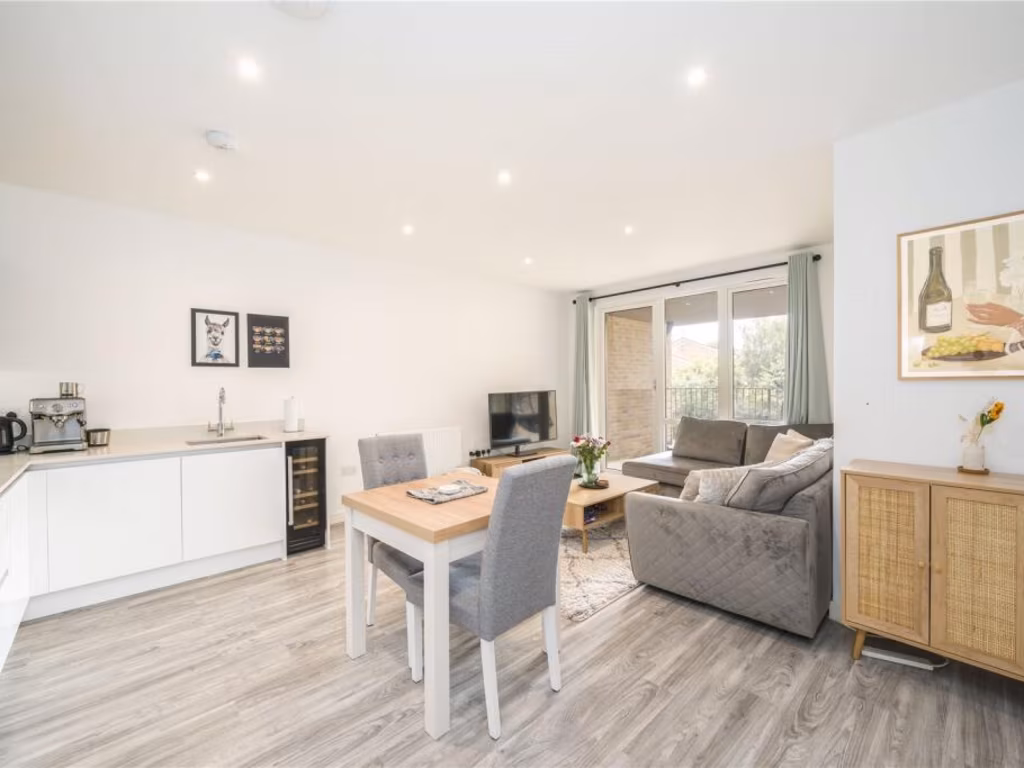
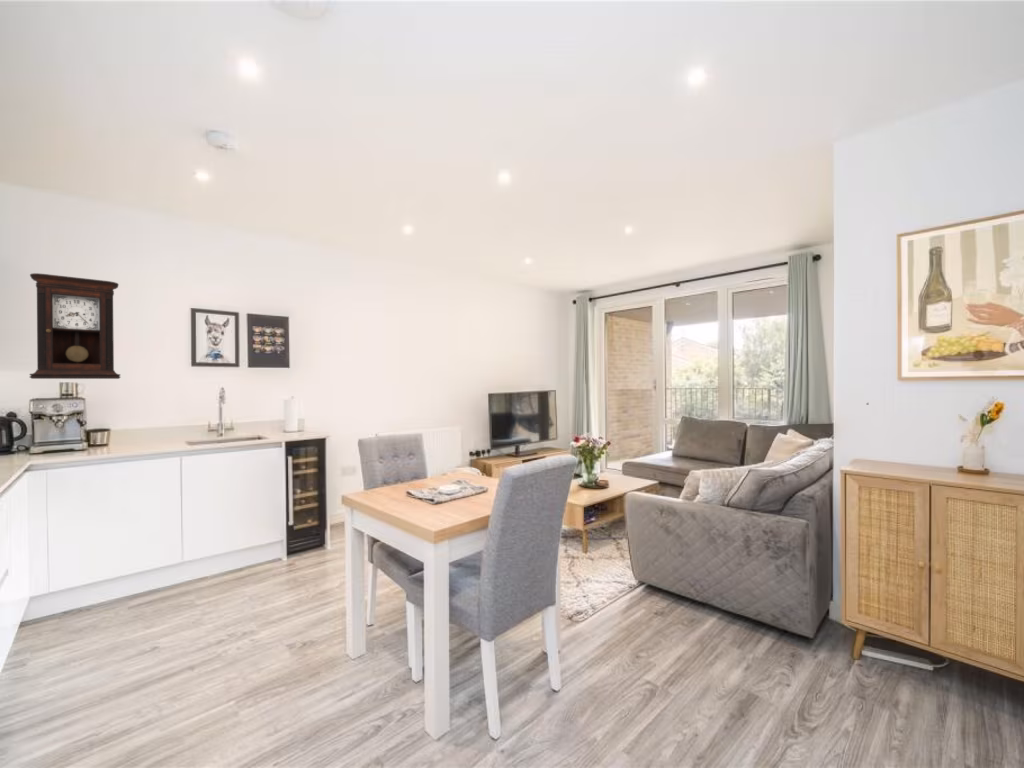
+ pendulum clock [28,272,122,380]
